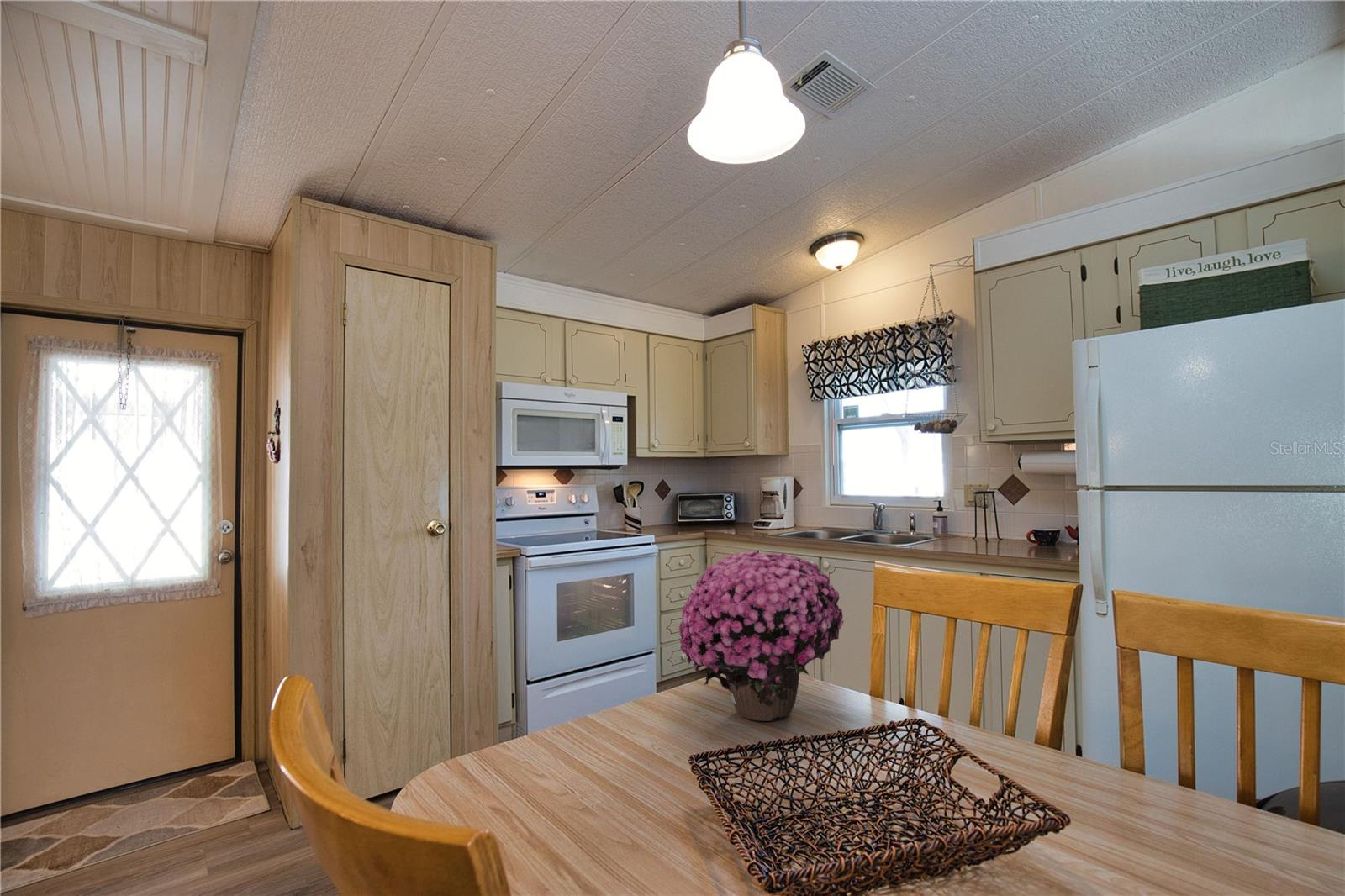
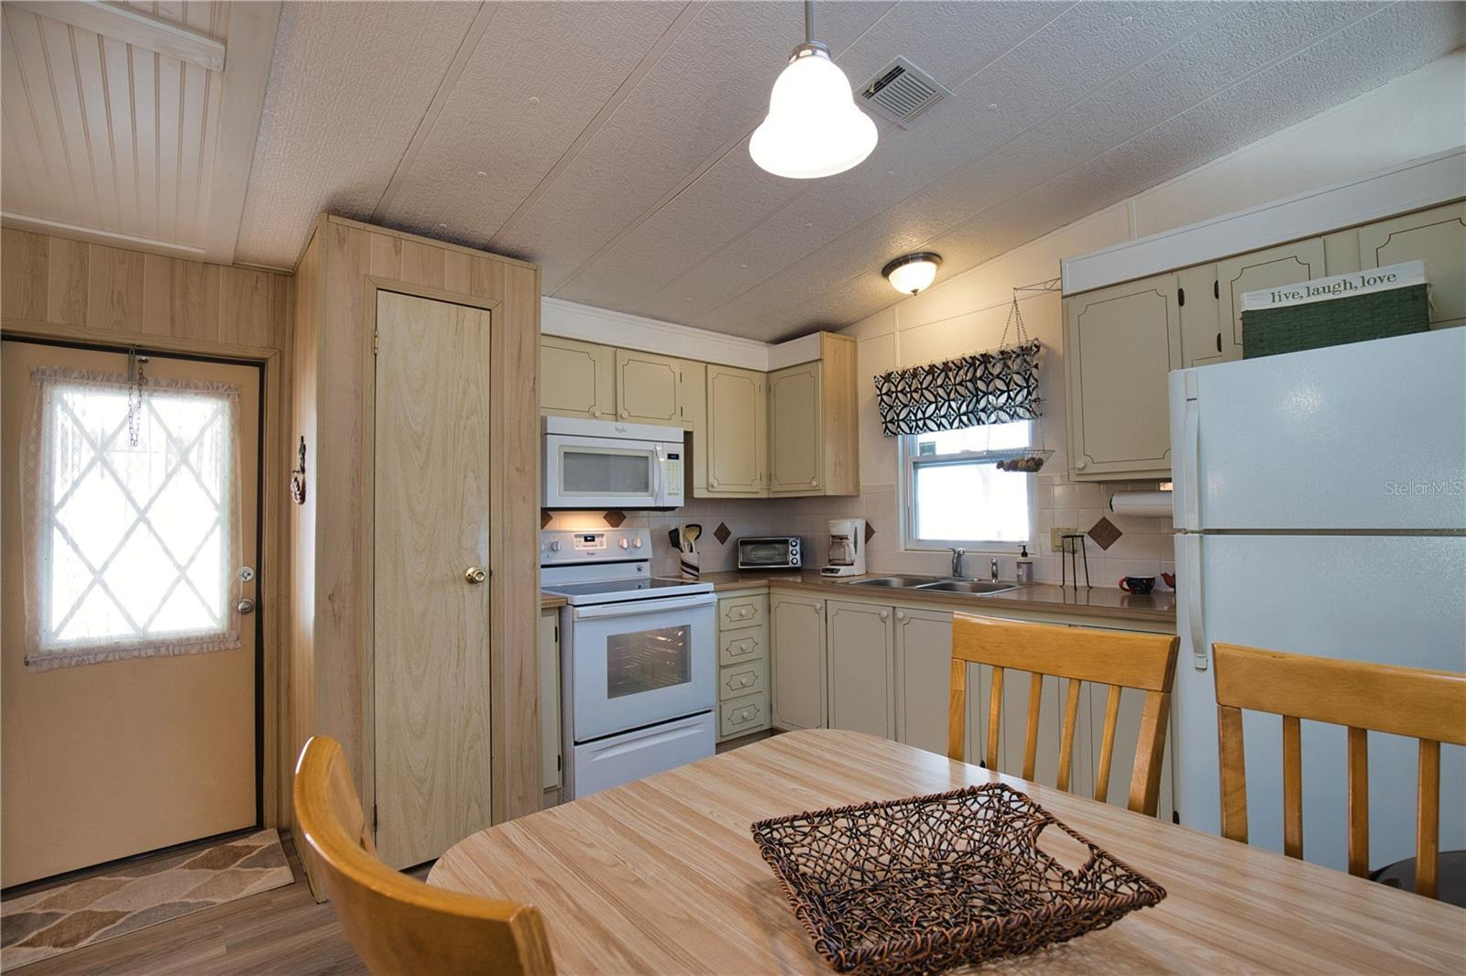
- flower [678,551,844,722]
